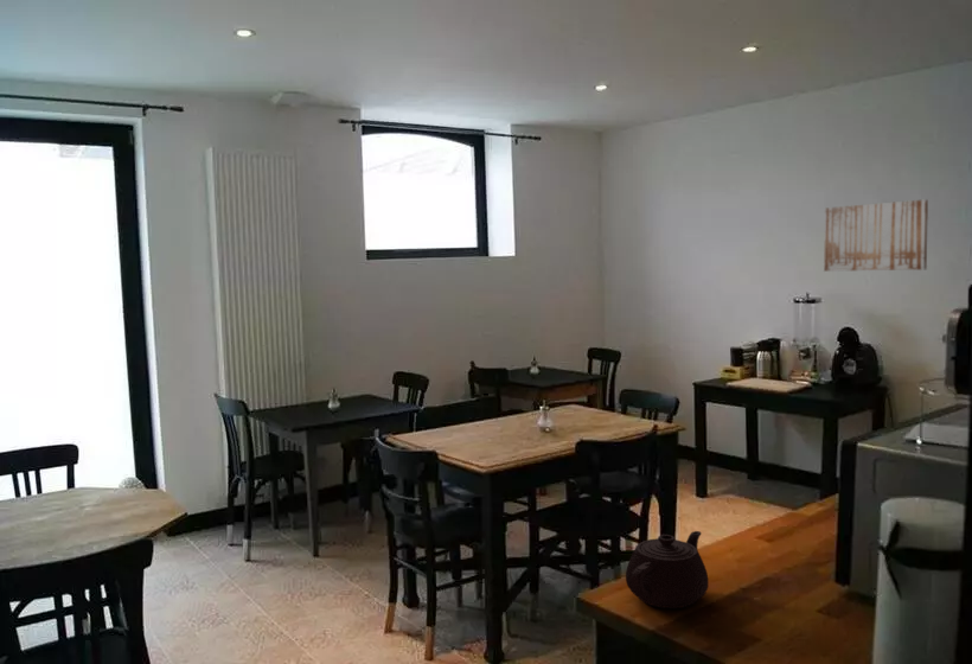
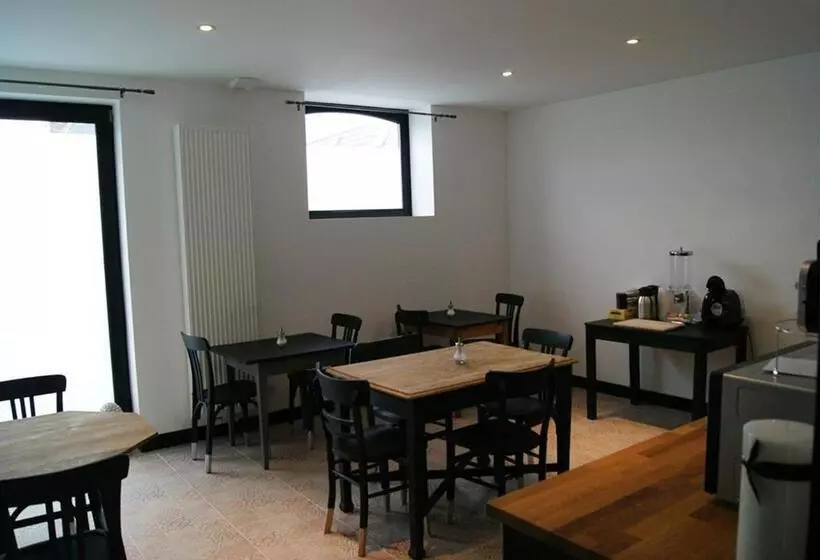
- wall art [823,198,929,273]
- teapot [625,530,709,609]
